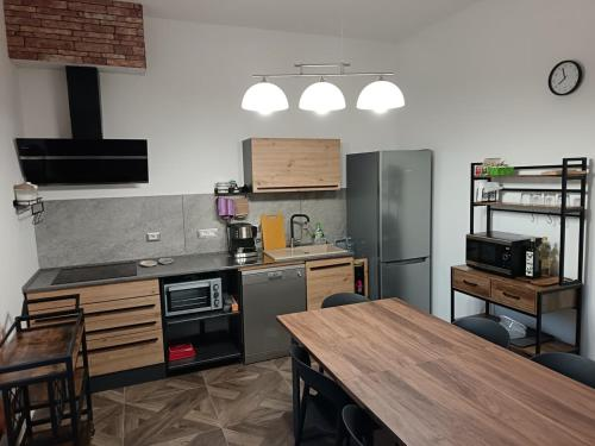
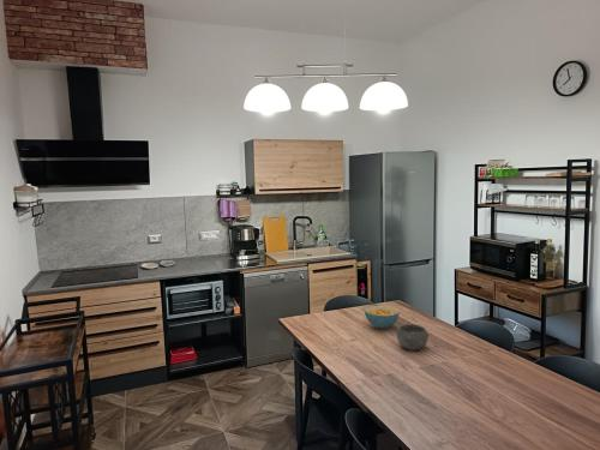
+ cereal bowl [364,305,401,330]
+ bowl [395,323,430,352]
